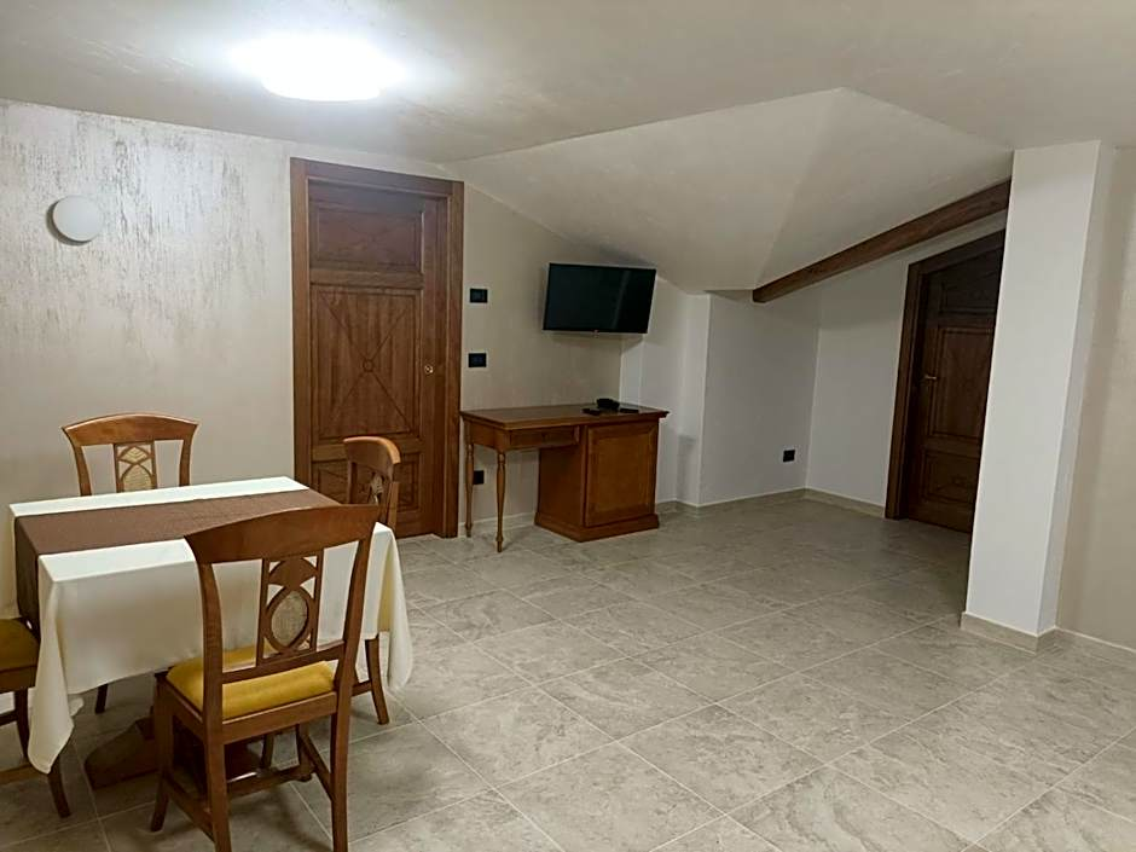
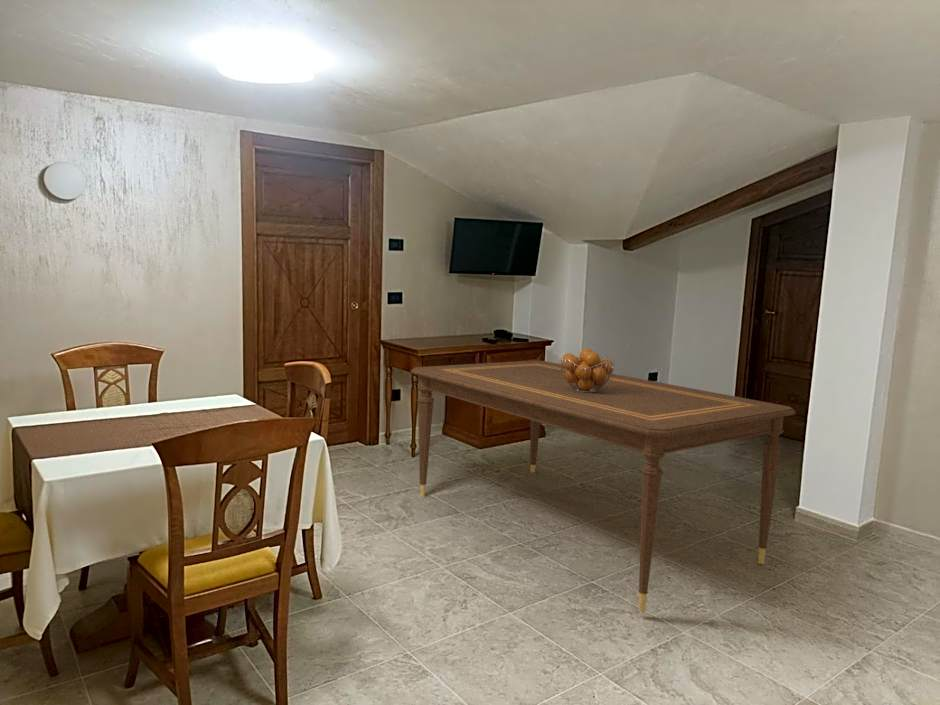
+ dining table [410,359,797,613]
+ fruit basket [558,348,616,393]
